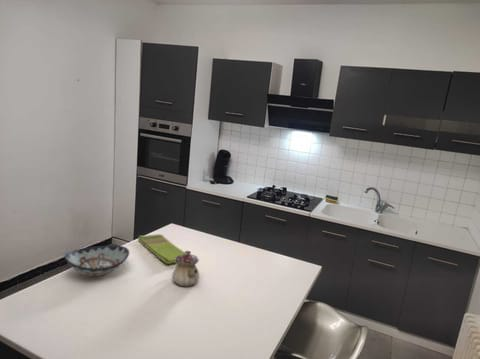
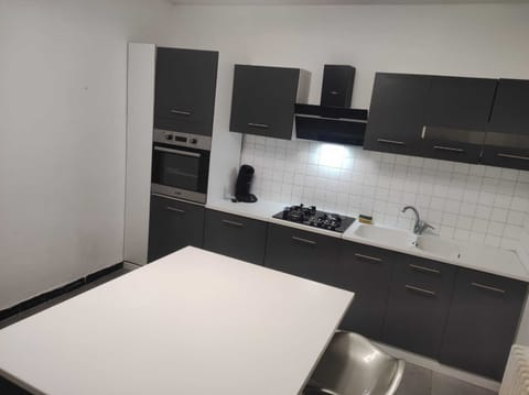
- decorative bowl [64,244,130,277]
- dish towel [137,233,187,265]
- teapot [171,250,200,287]
